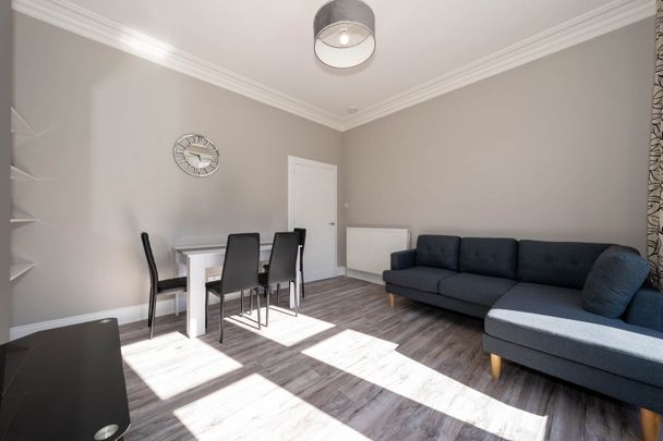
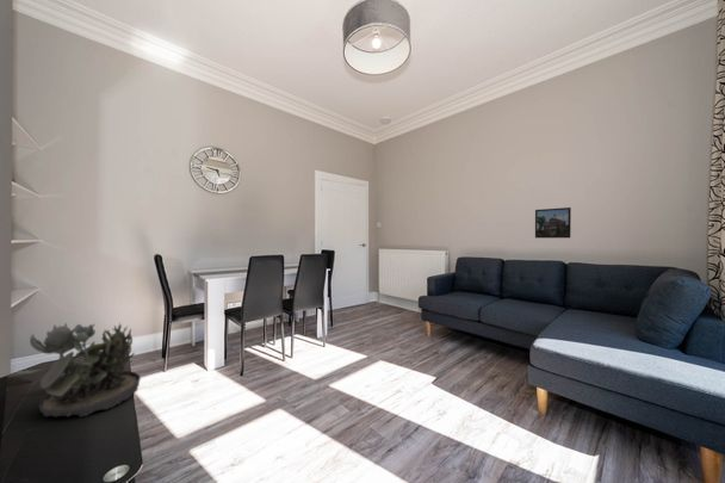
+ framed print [534,206,572,240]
+ succulent plant [6,321,142,419]
